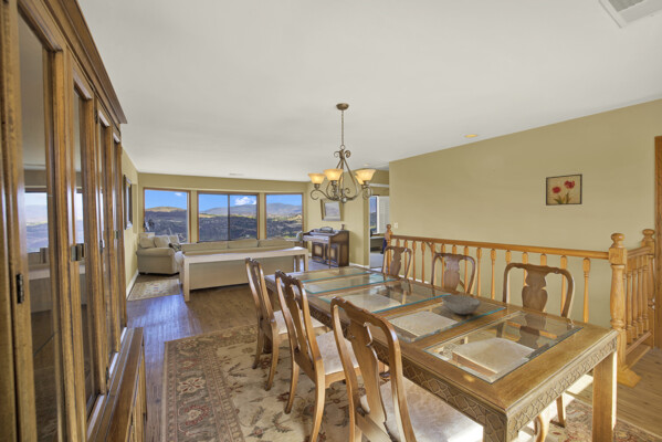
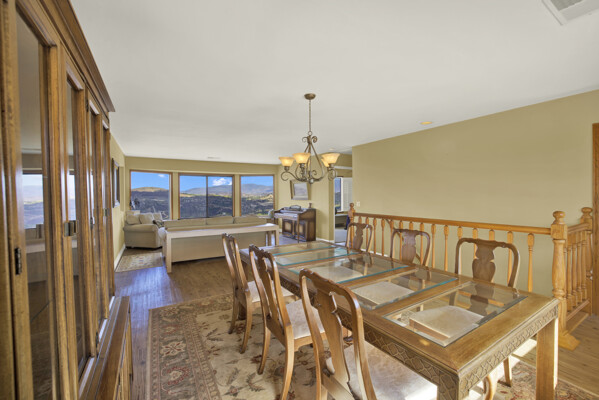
- wall art [545,172,584,207]
- bowl [440,294,482,315]
